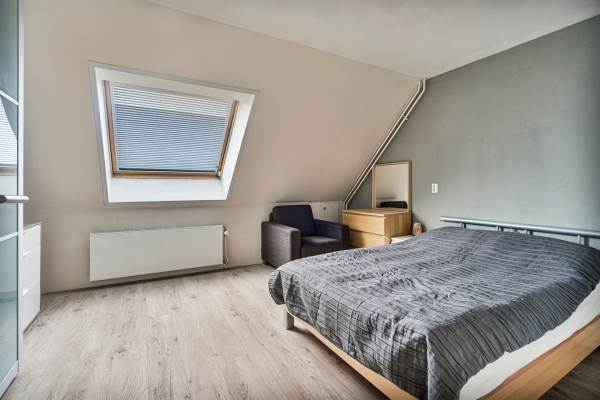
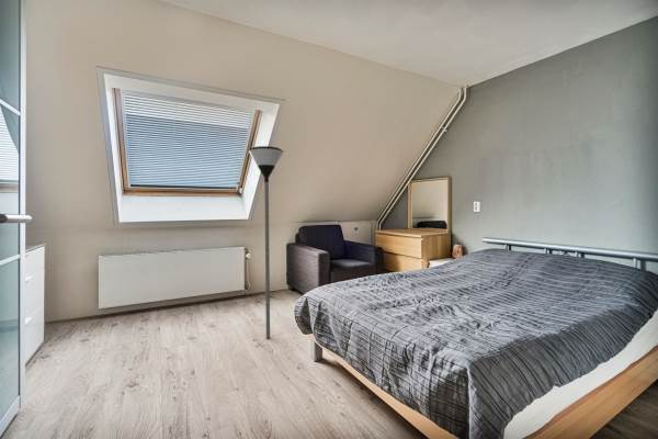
+ floor lamp [248,145,285,340]
